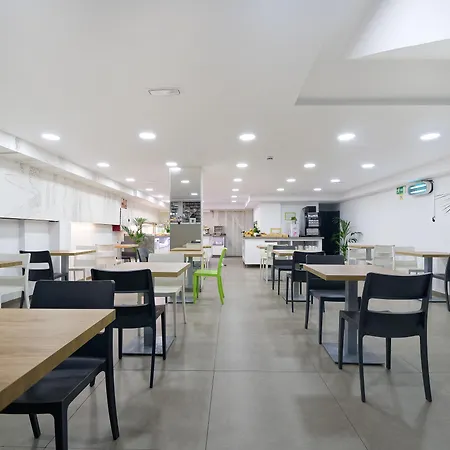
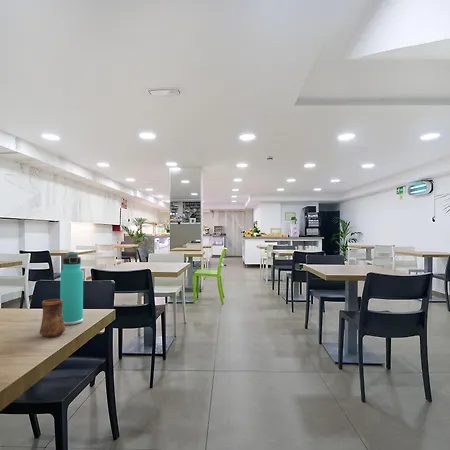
+ cup [39,298,66,338]
+ thermos bottle [59,251,84,326]
